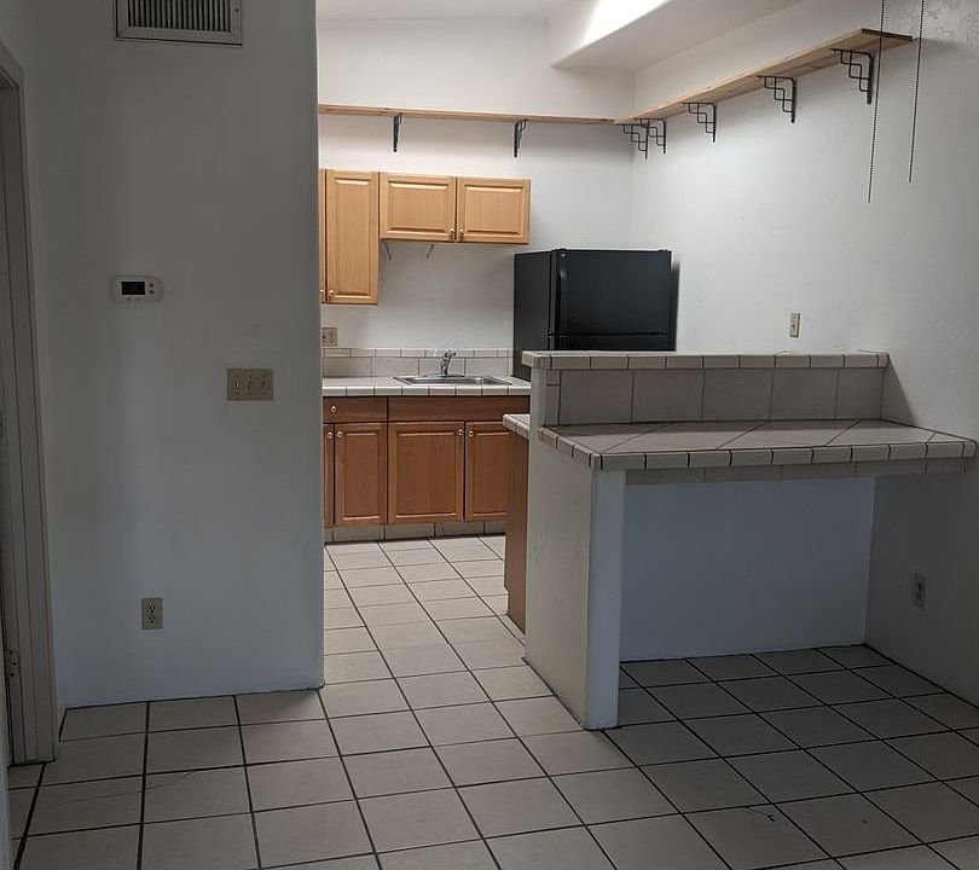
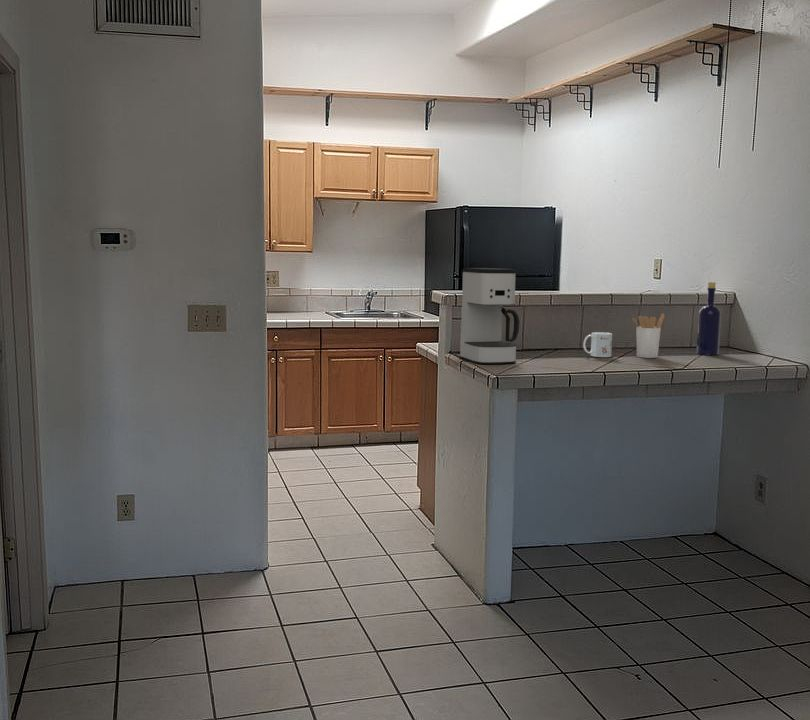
+ utensil holder [631,312,666,359]
+ bottle [695,281,722,356]
+ coffee maker [459,267,521,365]
+ mug [582,331,613,358]
